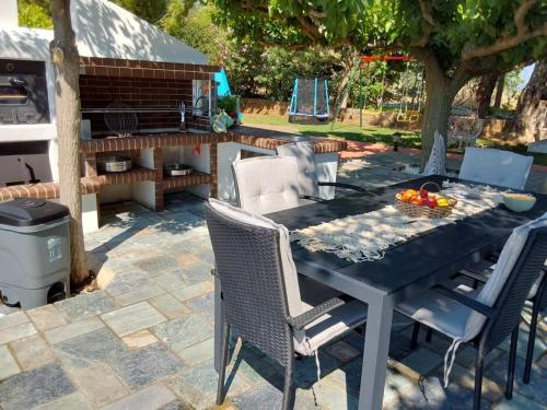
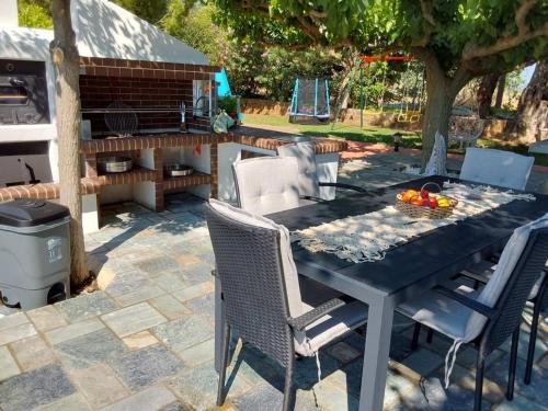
- cereal bowl [502,192,537,213]
